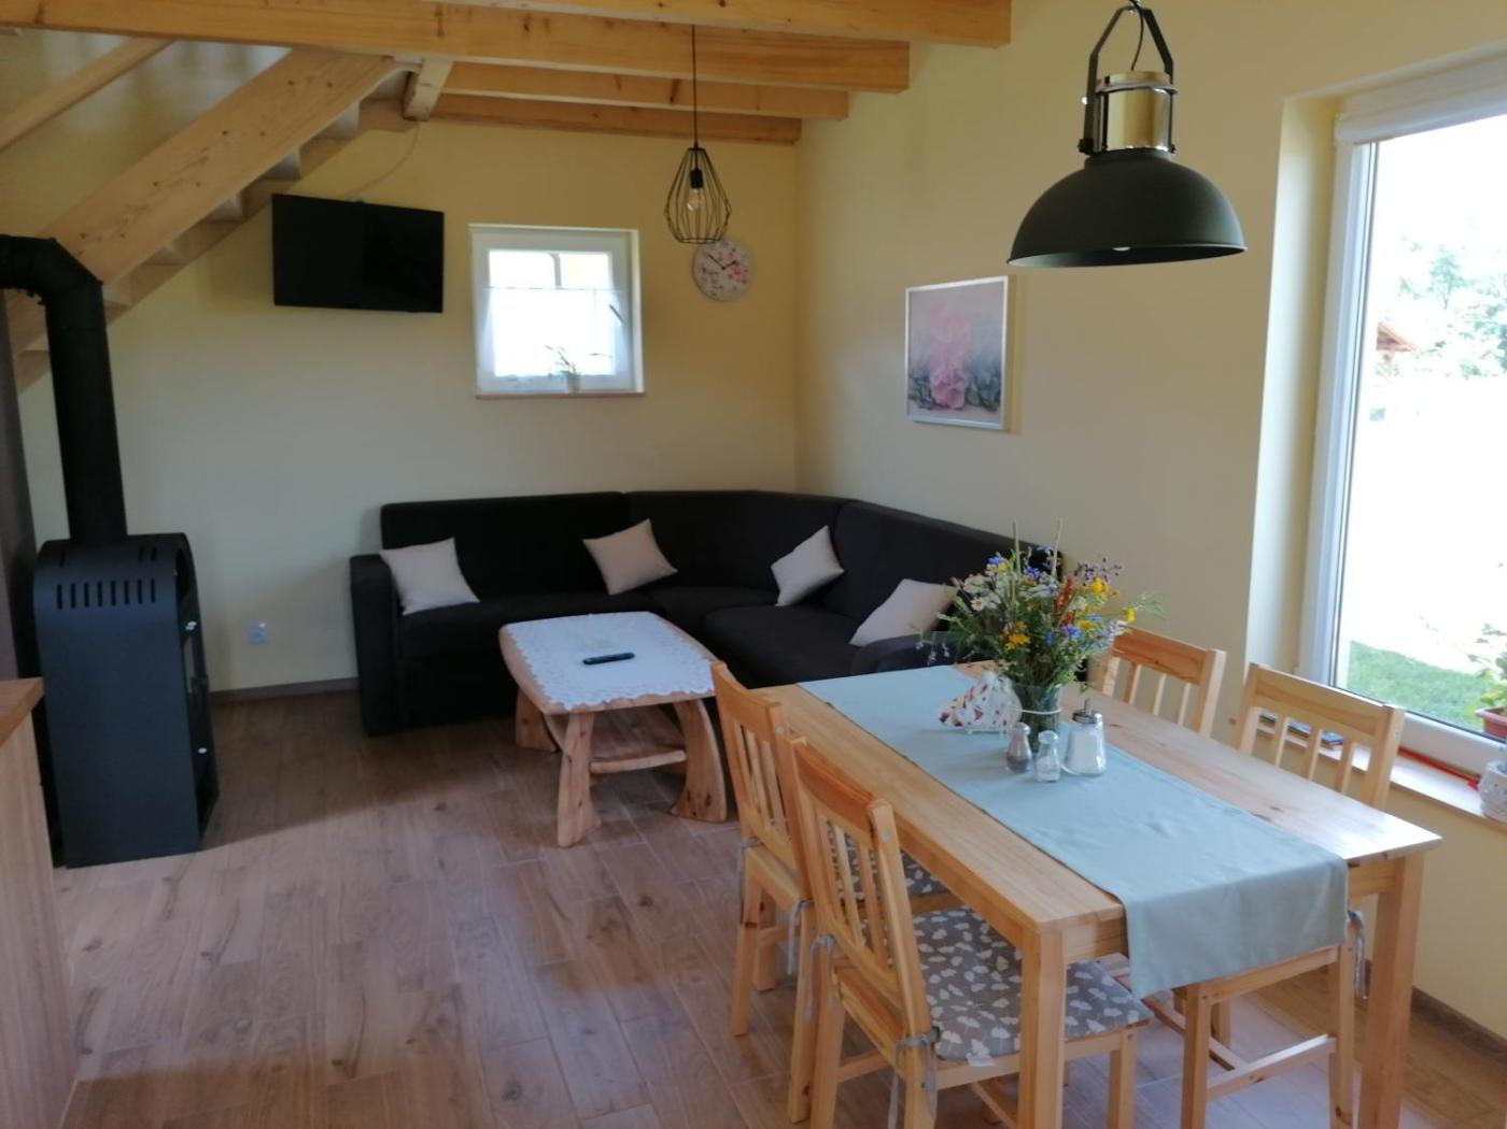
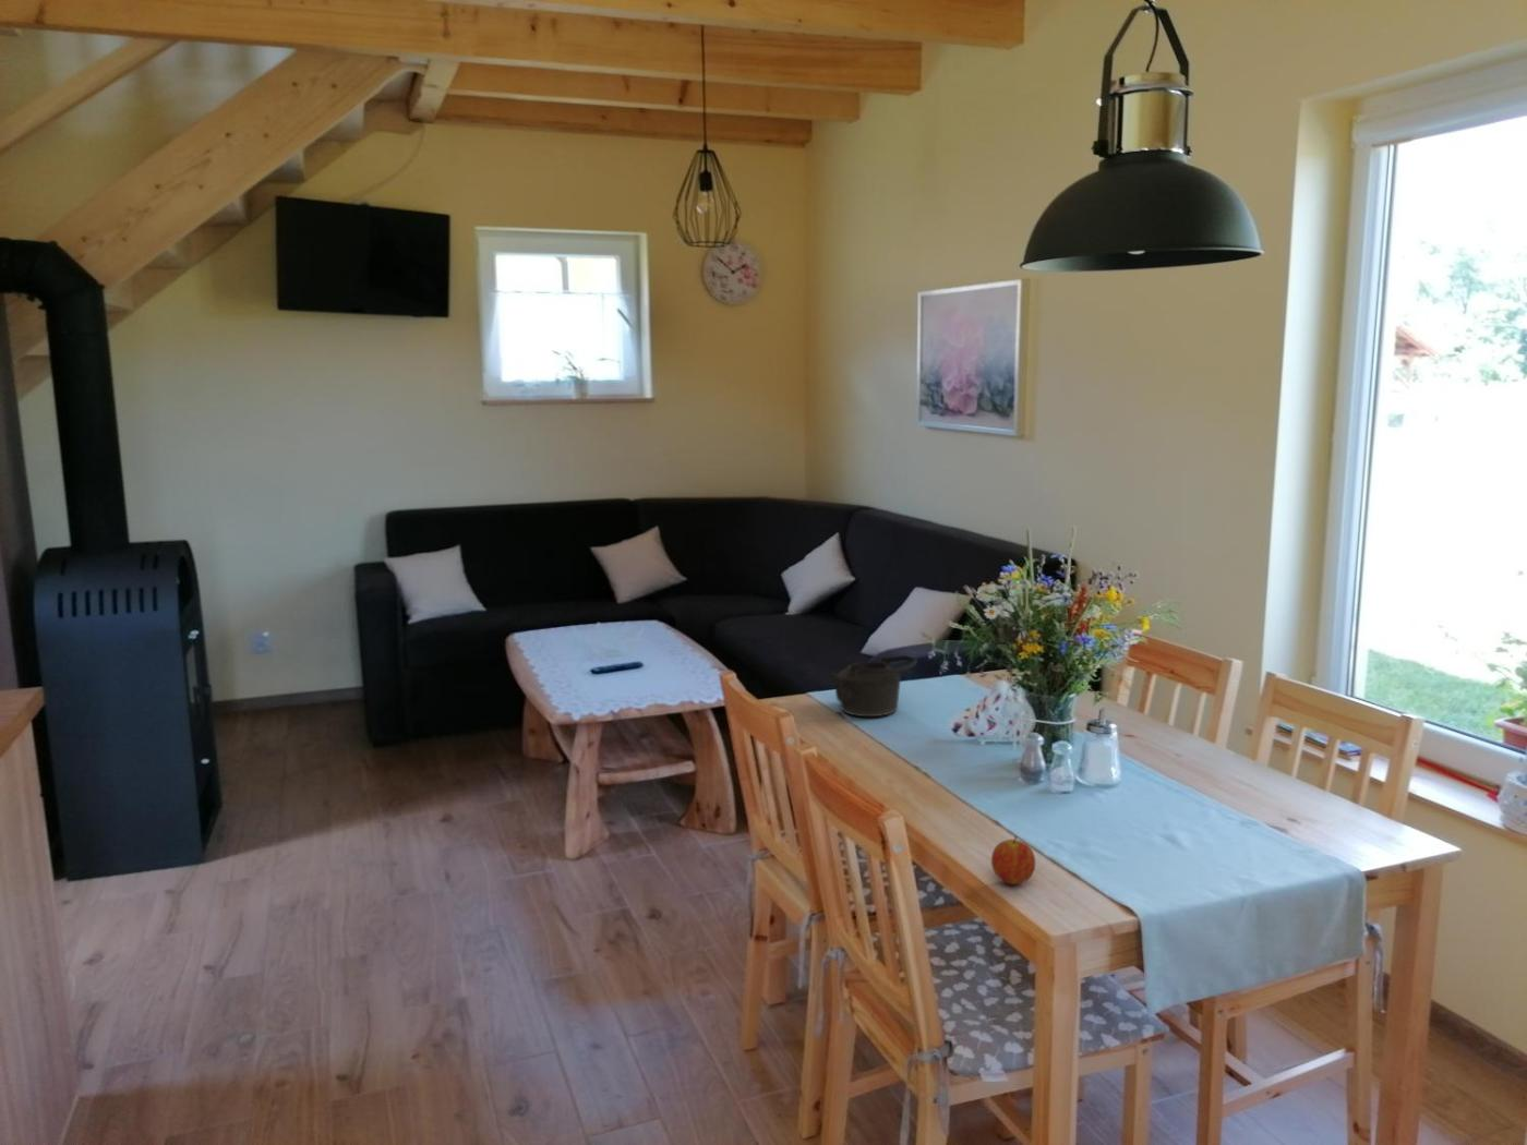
+ fruit [991,835,1036,885]
+ teapot [828,654,919,718]
